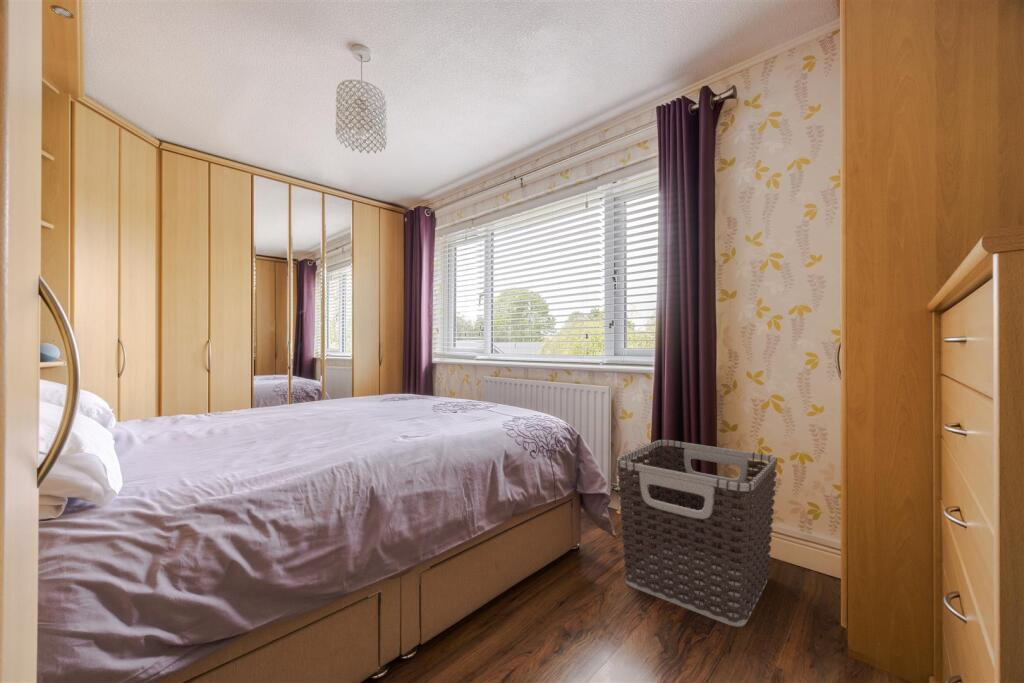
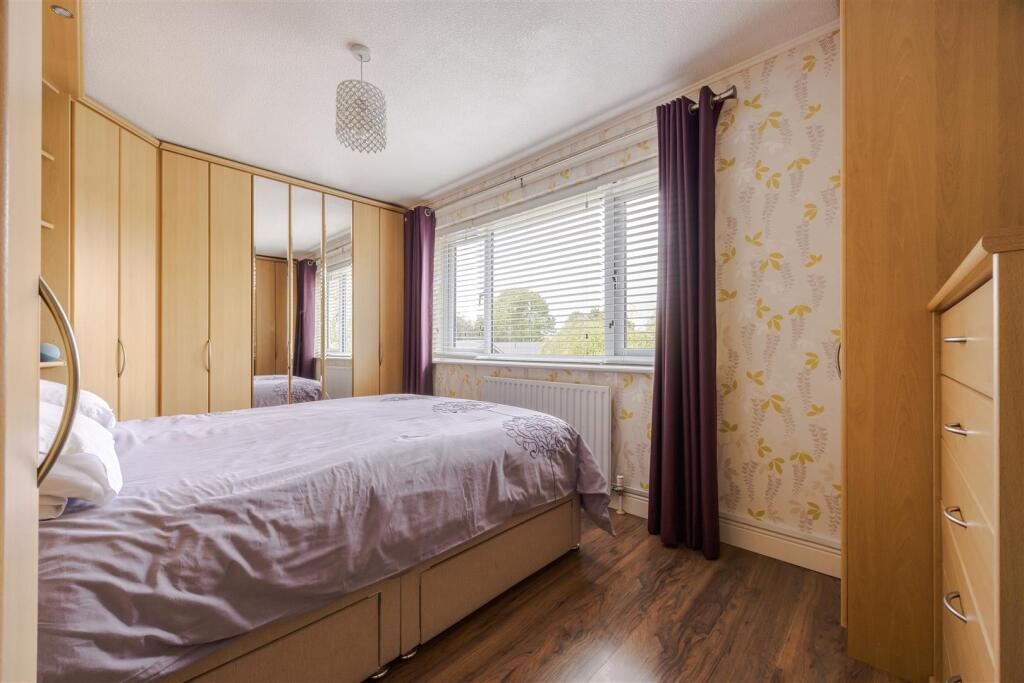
- clothes hamper [615,439,778,628]
